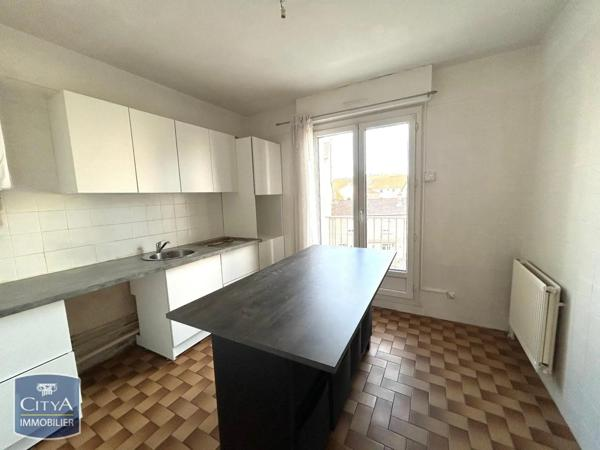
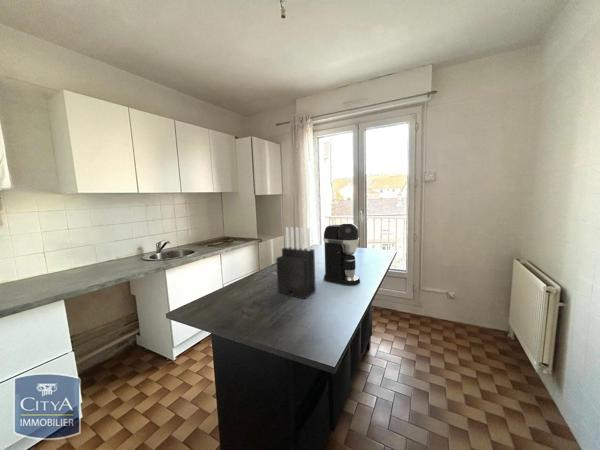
+ knife block [275,226,317,300]
+ coffee maker [322,222,361,286]
